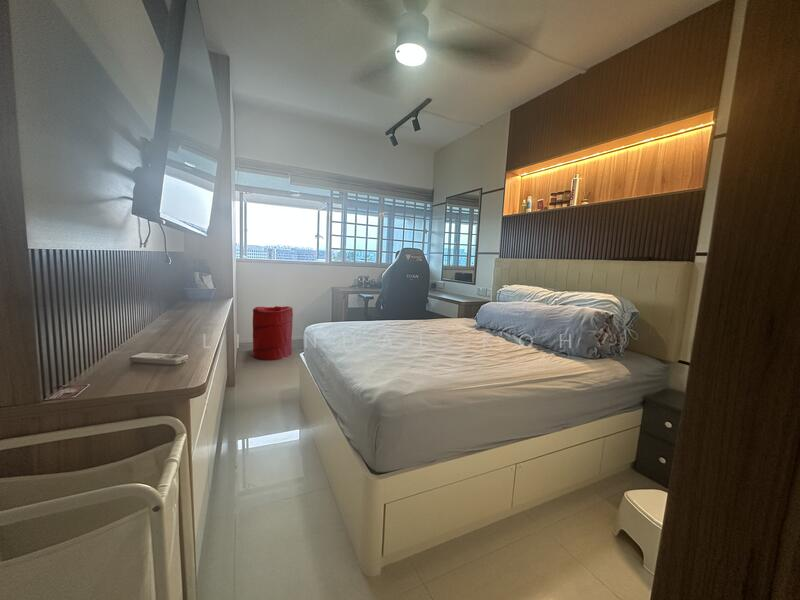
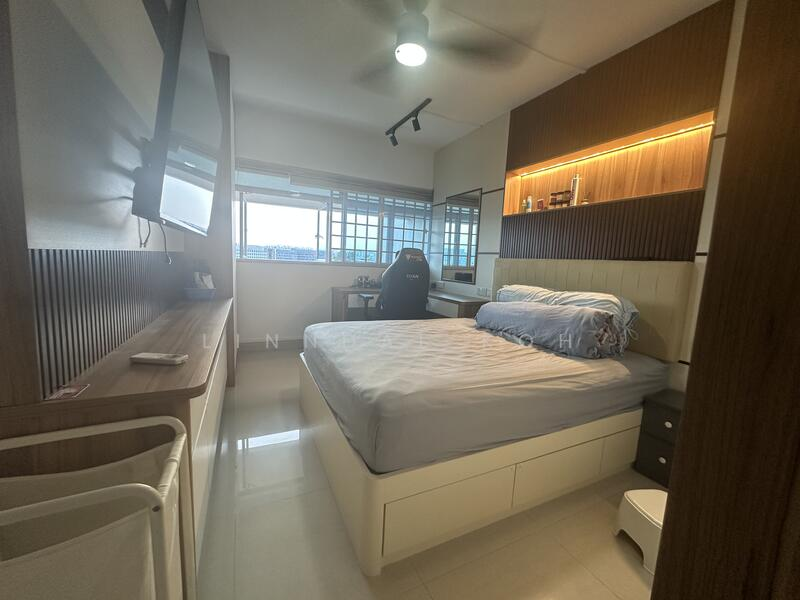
- laundry hamper [252,305,294,361]
